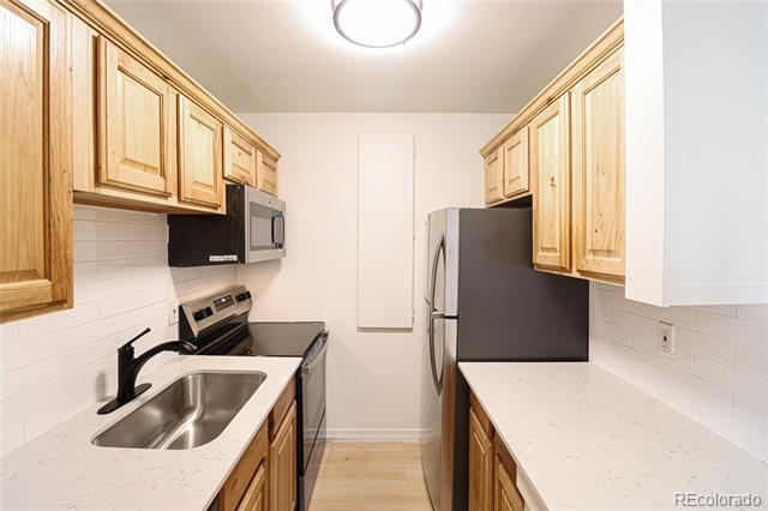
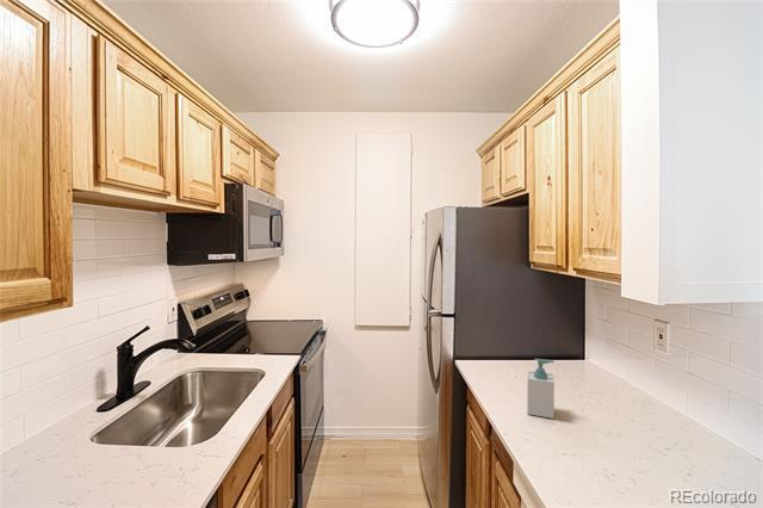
+ soap bottle [526,358,556,420]
